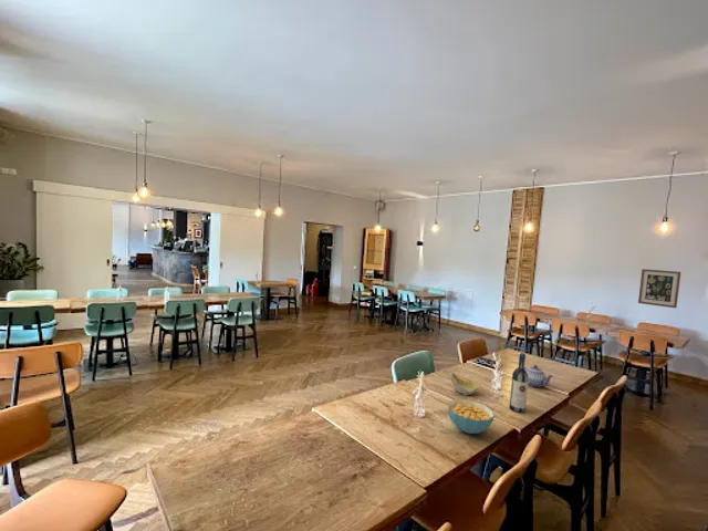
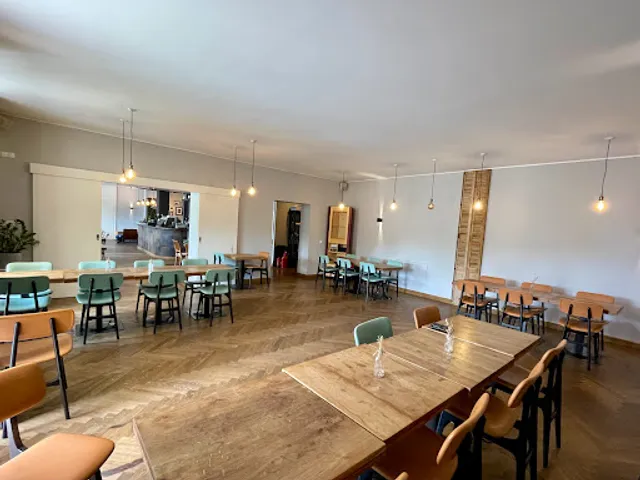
- wine bottle [509,352,529,414]
- wall art [637,268,681,309]
- teapot [524,364,555,388]
- bowl [450,371,481,397]
- cereal bowl [447,398,496,435]
